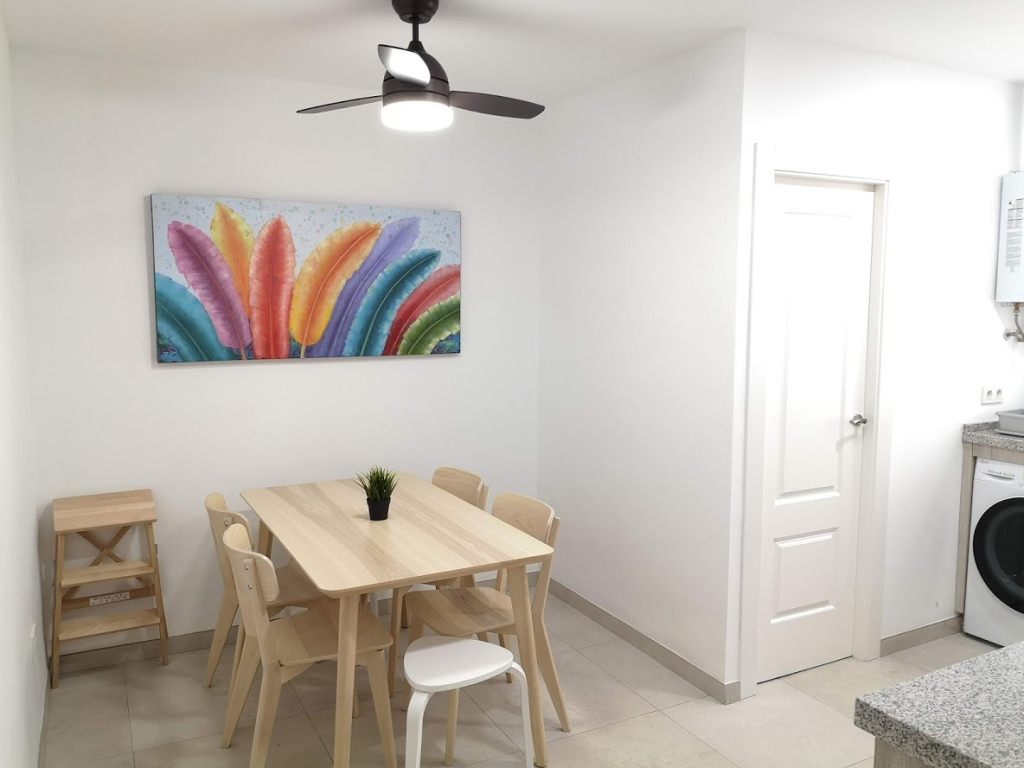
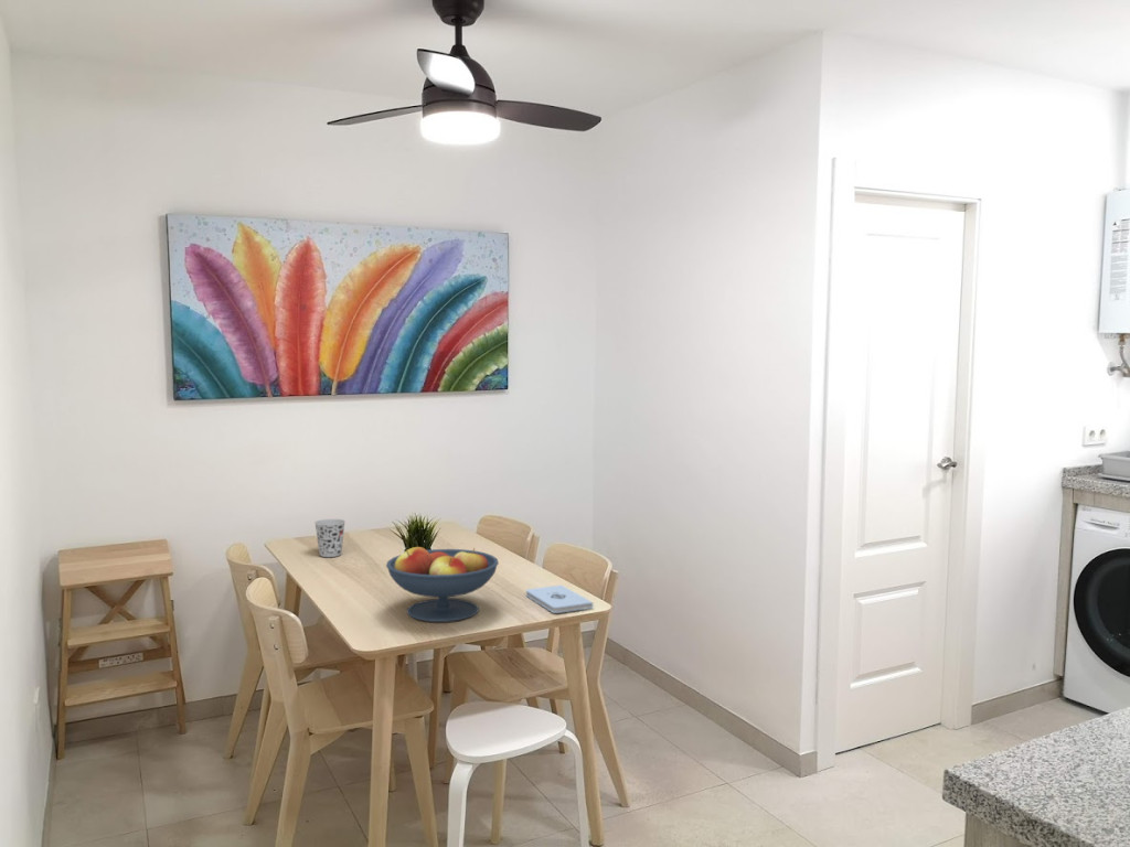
+ fruit bowl [385,546,500,623]
+ cup [313,518,347,558]
+ notepad [525,583,594,614]
